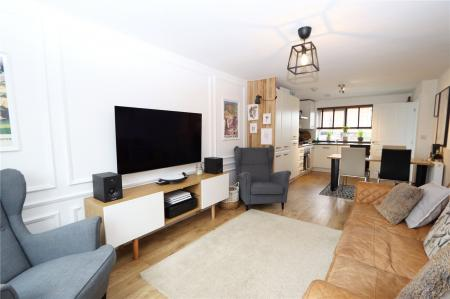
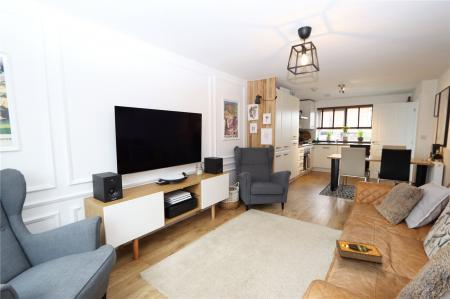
+ hardback book [335,239,384,265]
